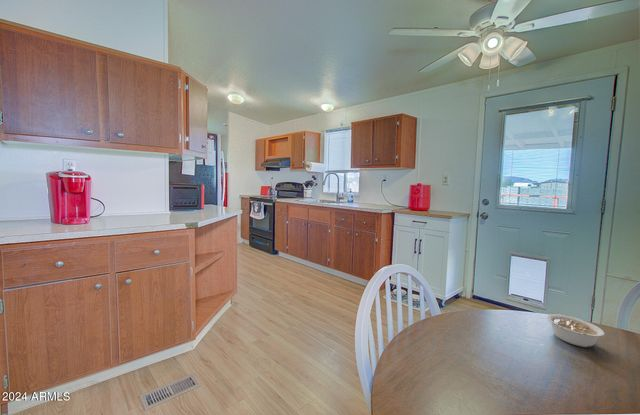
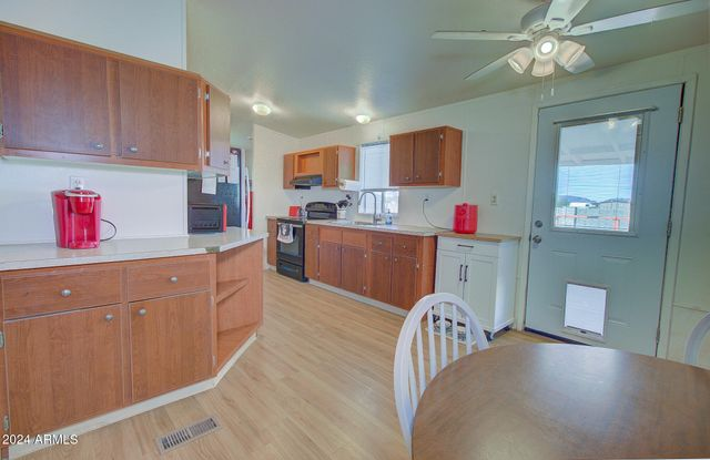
- legume [546,313,606,348]
